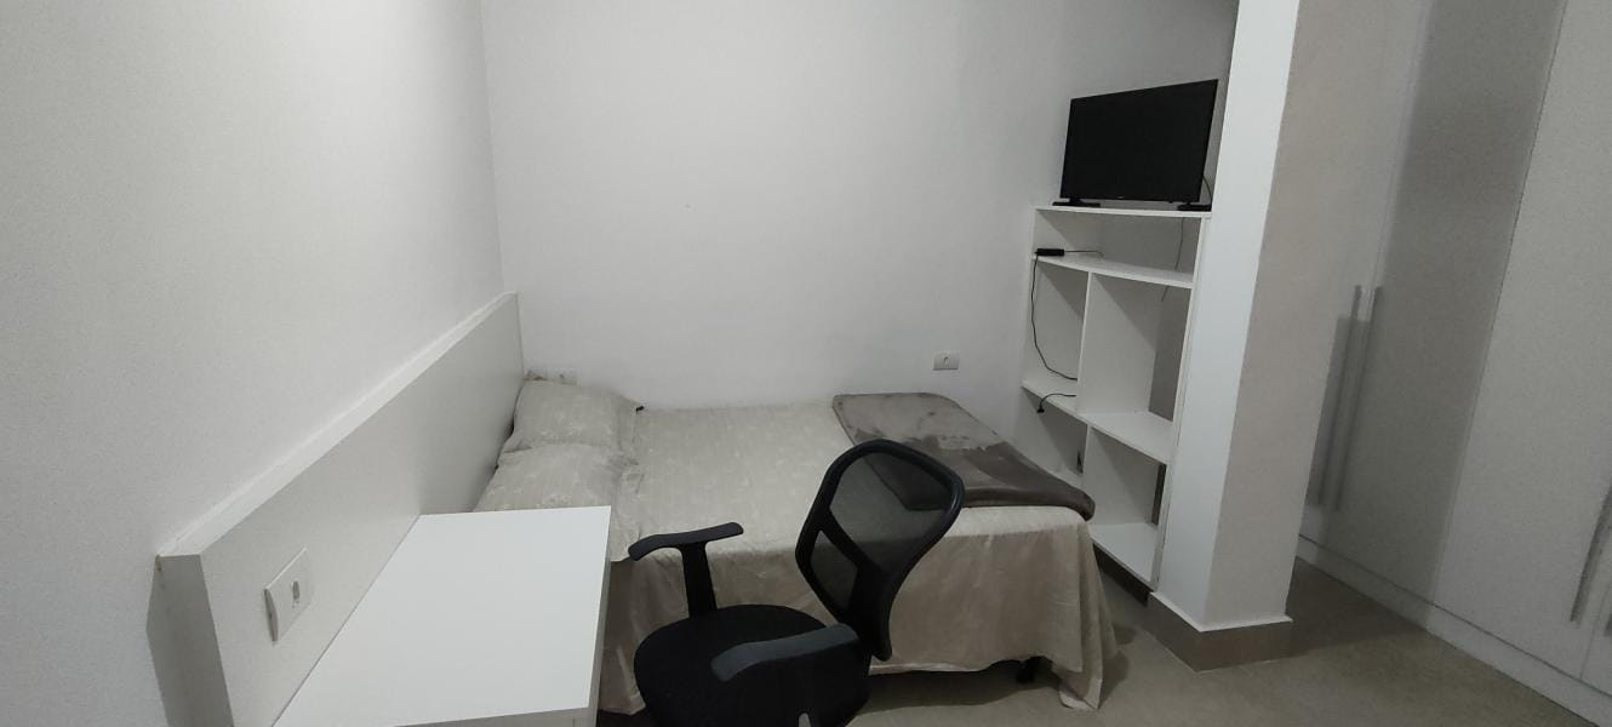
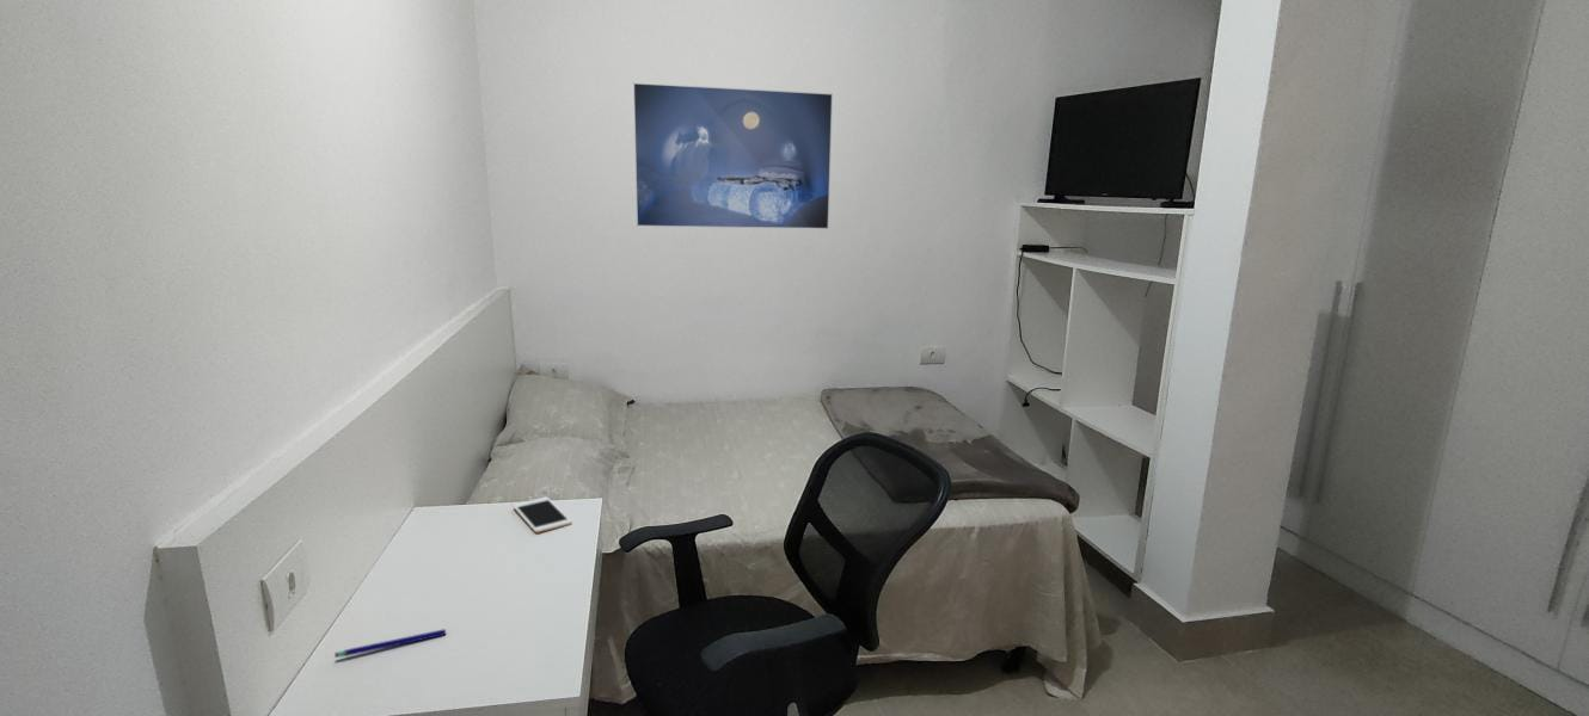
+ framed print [632,81,834,230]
+ cell phone [511,495,573,533]
+ pen [333,628,447,659]
